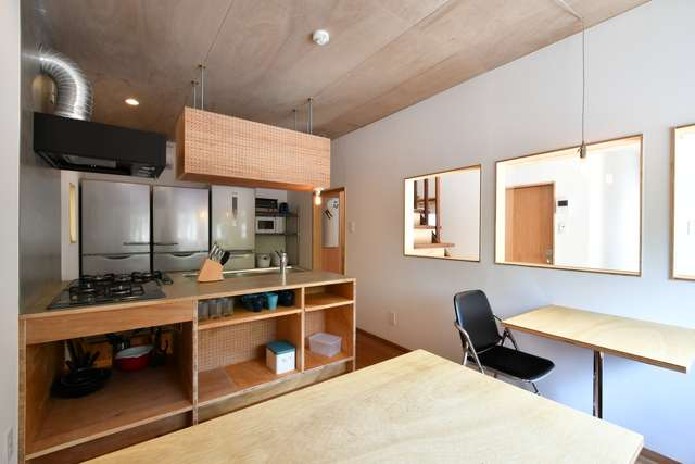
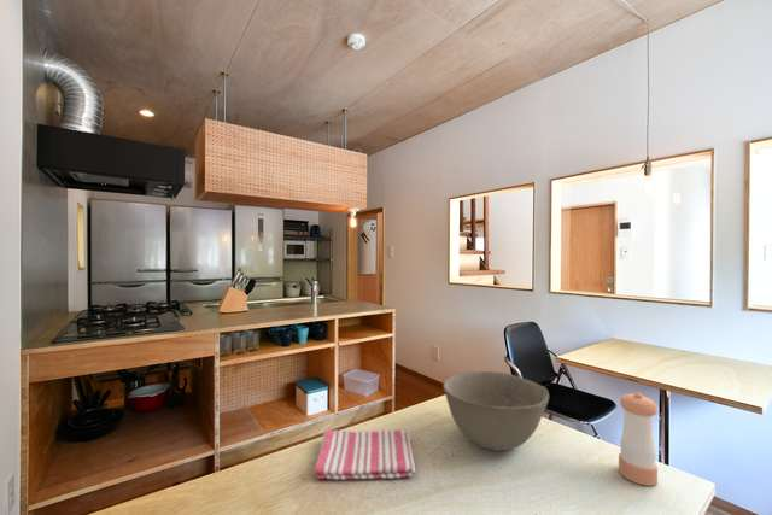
+ bowl [441,370,550,452]
+ pepper shaker [618,392,659,487]
+ dish towel [314,427,416,481]
